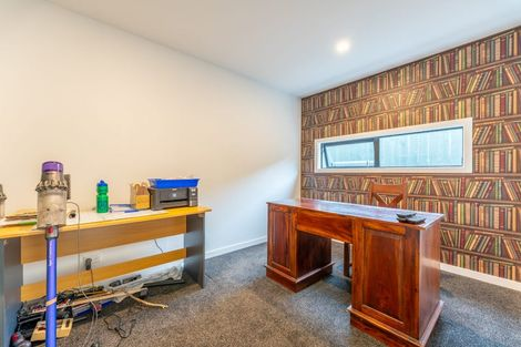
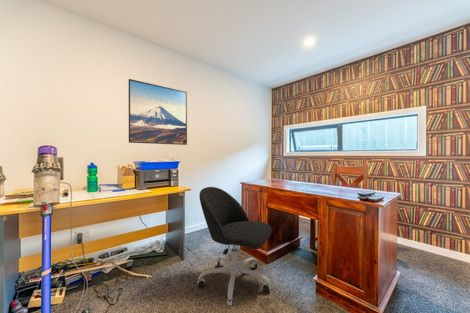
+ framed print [128,78,188,146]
+ office chair [197,186,273,307]
